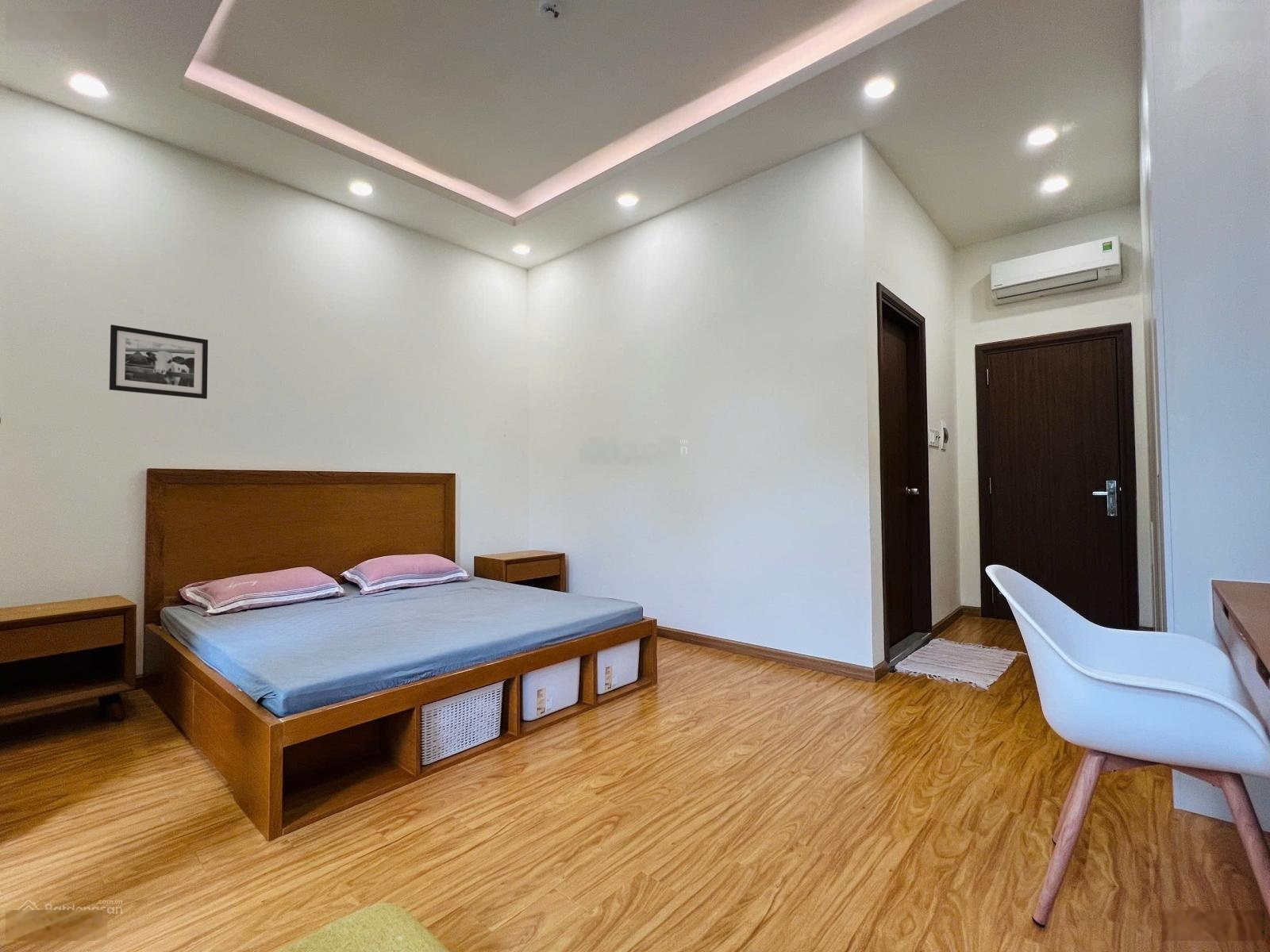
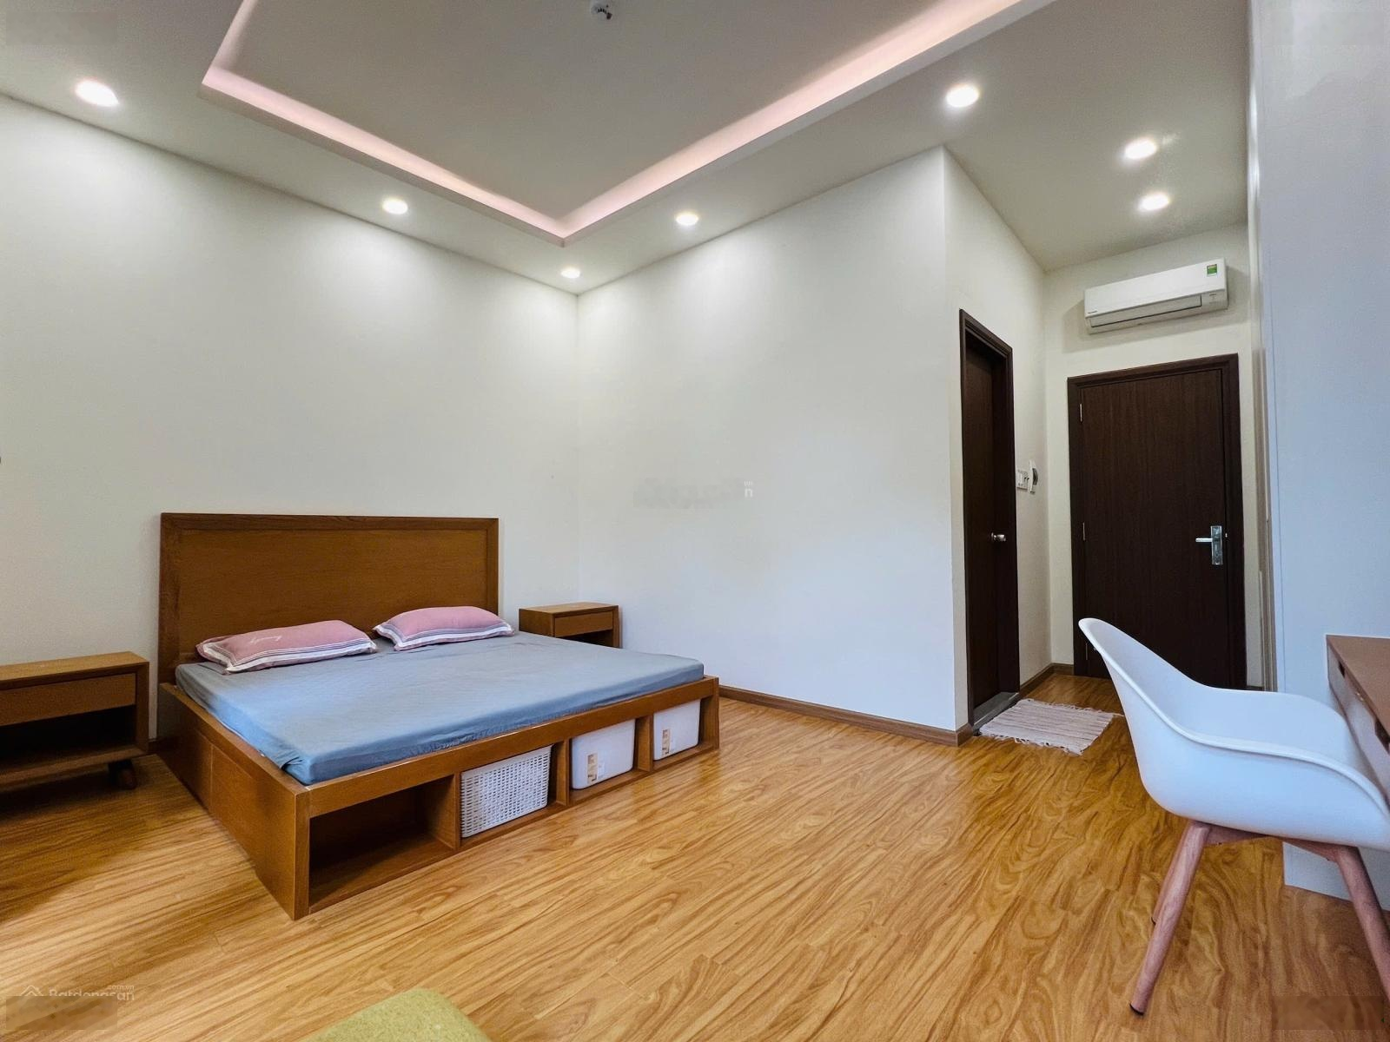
- picture frame [109,324,209,400]
